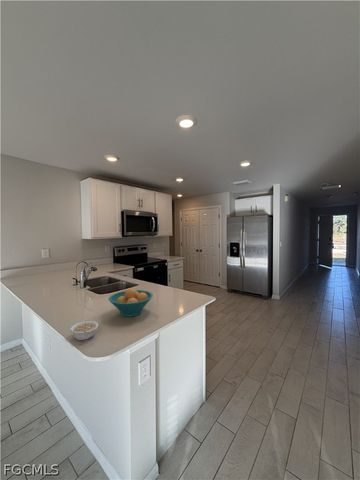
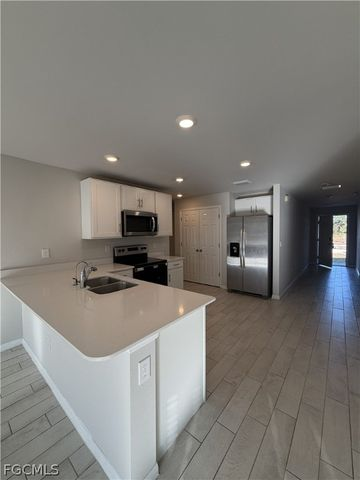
- fruit bowl [108,287,154,318]
- legume [69,320,99,341]
